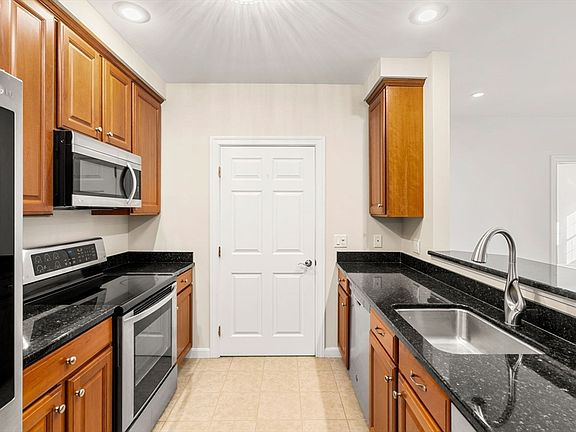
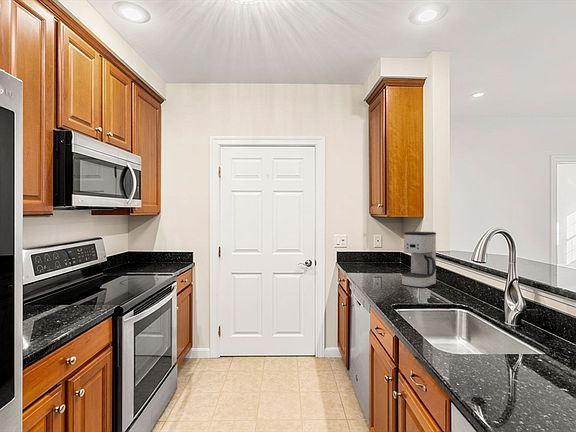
+ coffee maker [401,231,437,289]
